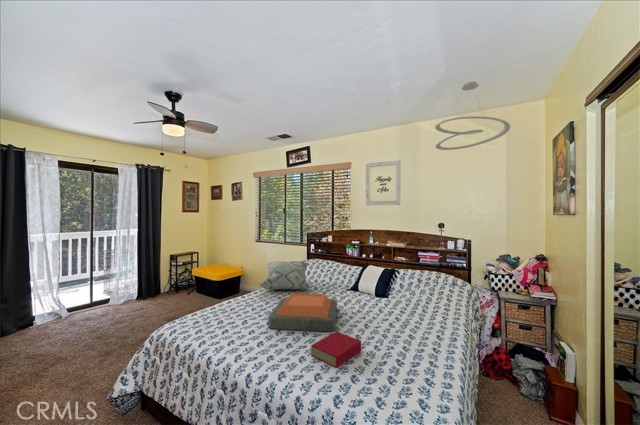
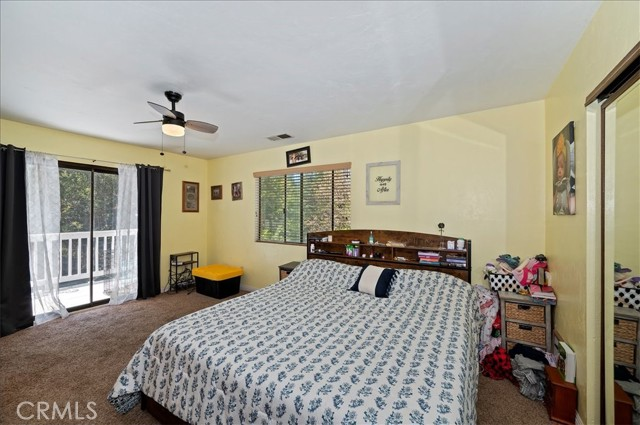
- cushion [267,292,338,333]
- ceiling light fixture [434,81,511,151]
- decorative pillow [259,261,311,291]
- book [310,331,362,369]
